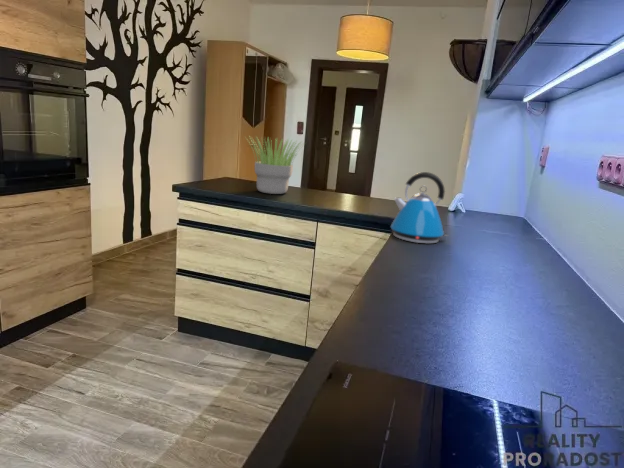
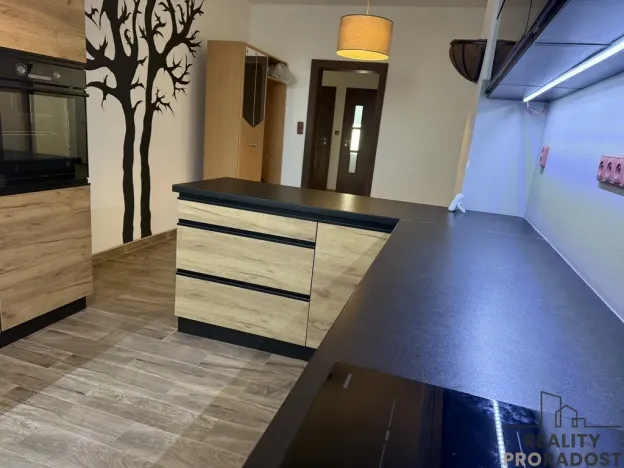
- kettle [390,171,449,244]
- potted plant [245,135,307,195]
